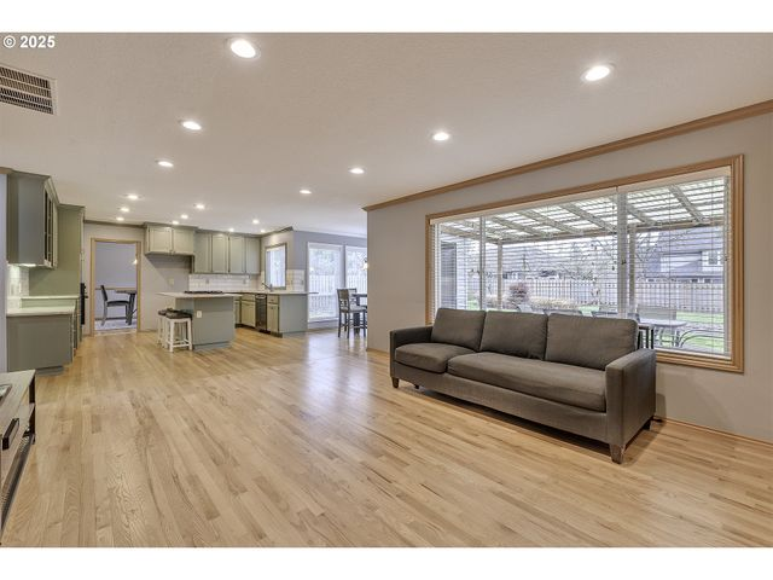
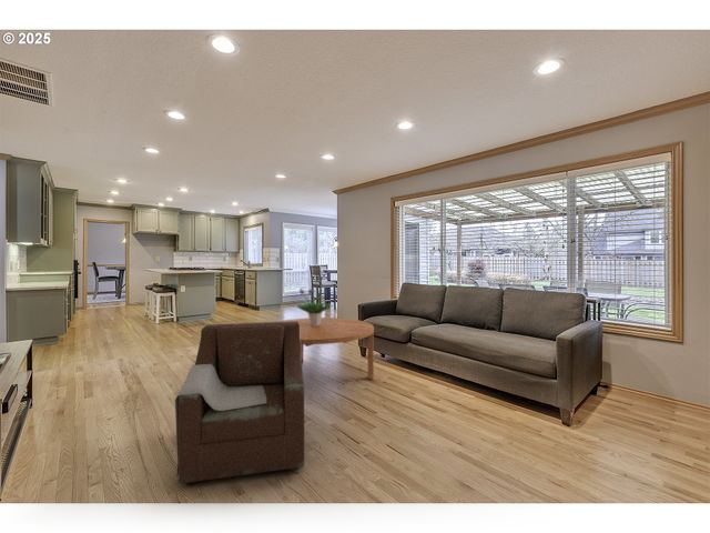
+ potted plant [296,273,334,325]
+ armchair [174,321,305,486]
+ coffee table [276,316,375,380]
